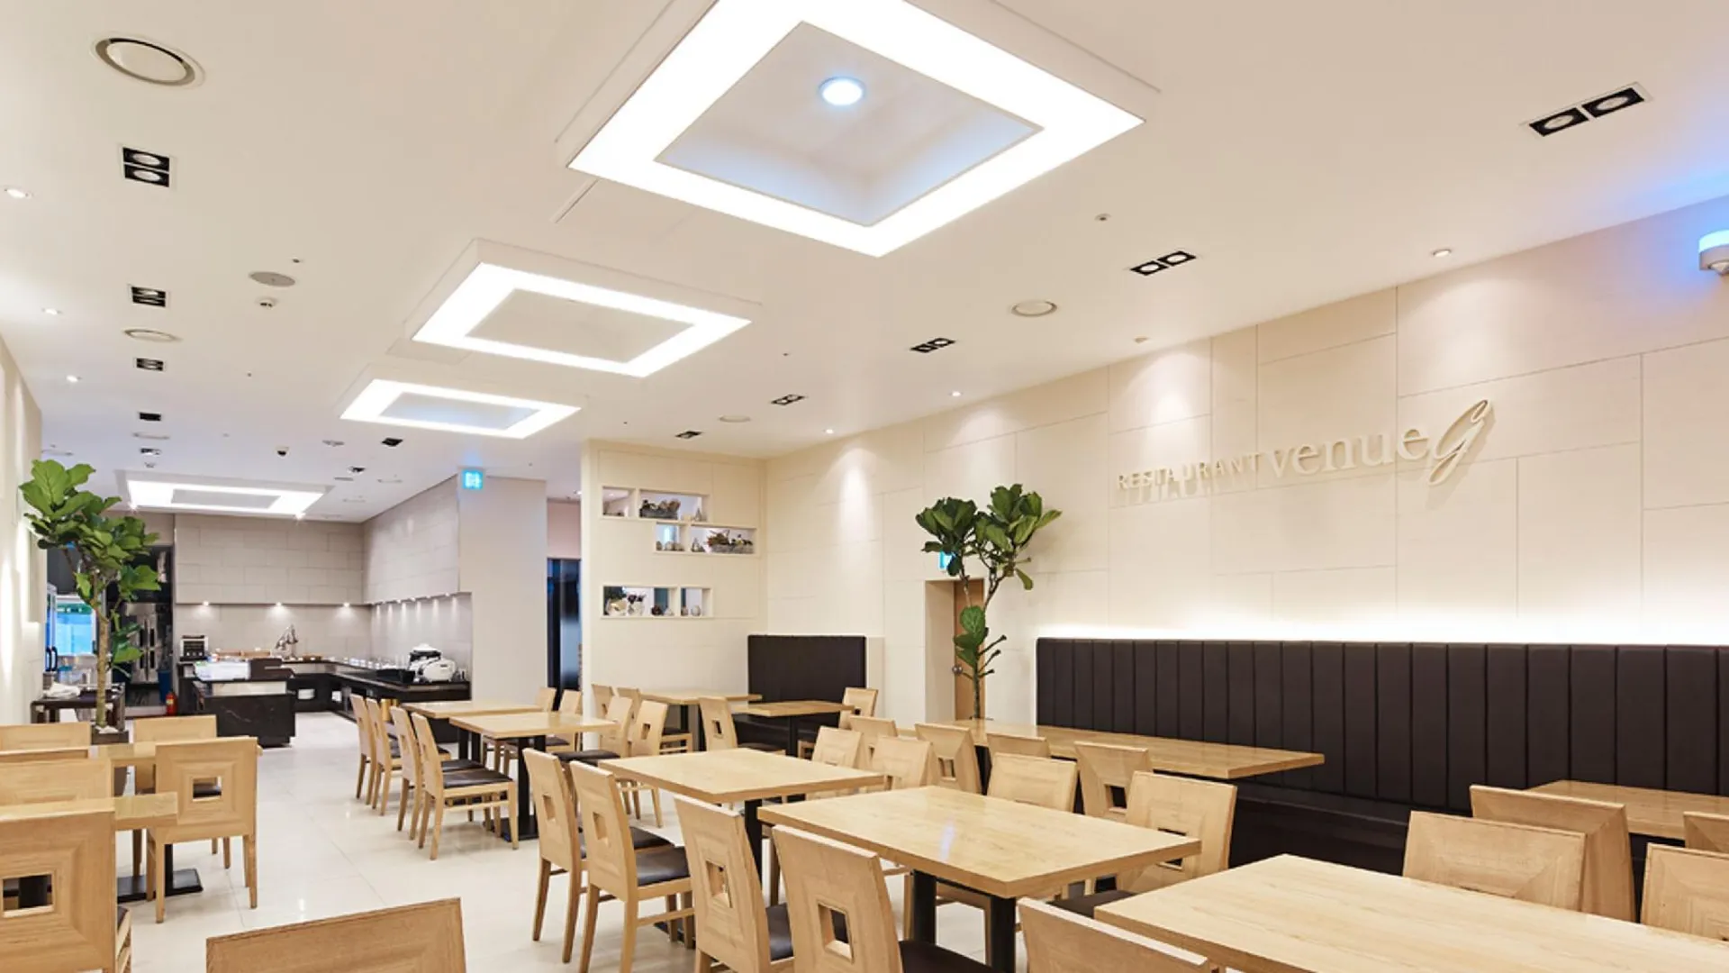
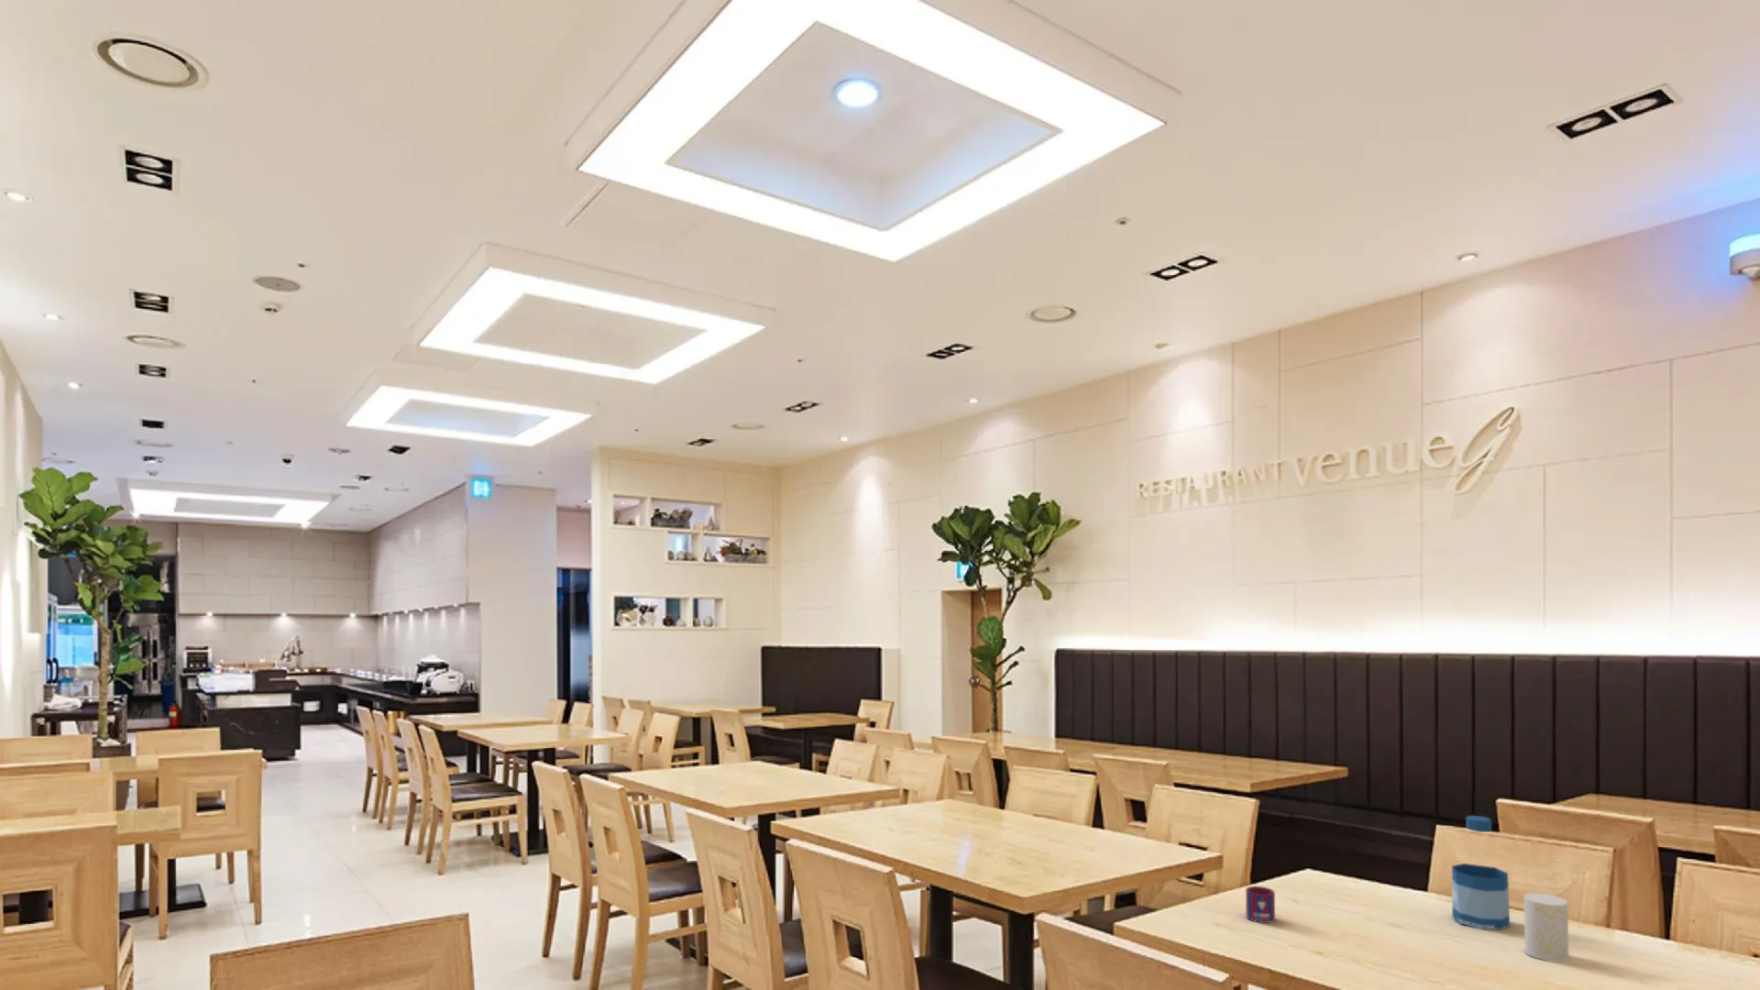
+ mug [1245,885,1276,924]
+ cup [1523,892,1570,962]
+ bottle [1451,815,1511,931]
